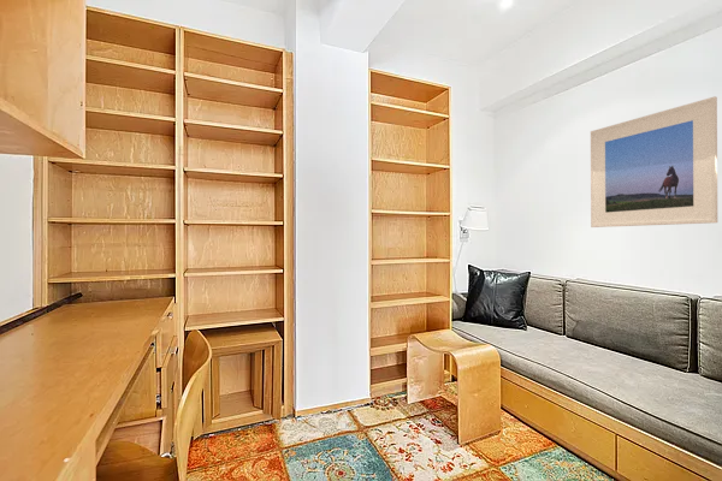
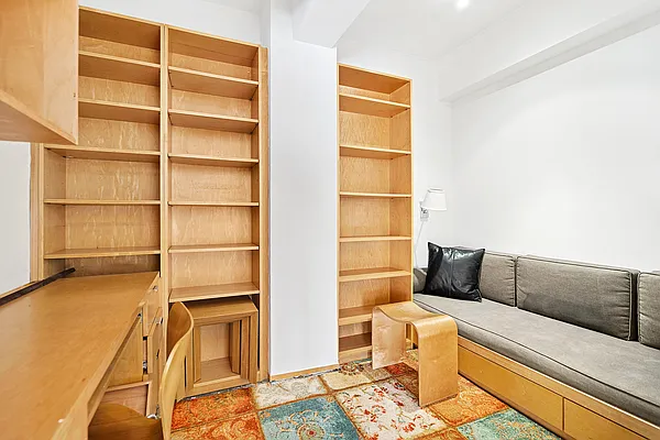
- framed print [590,95,718,228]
